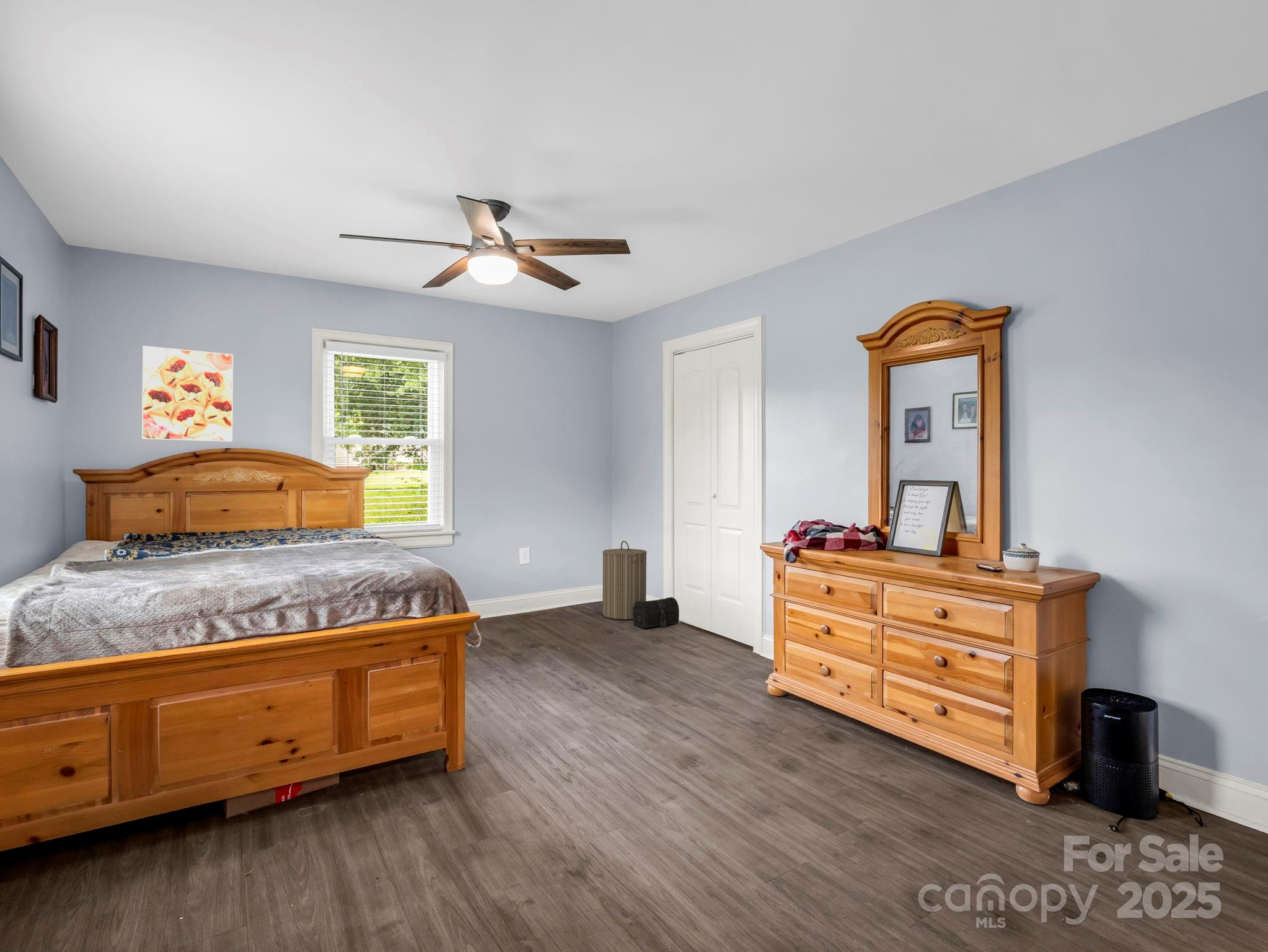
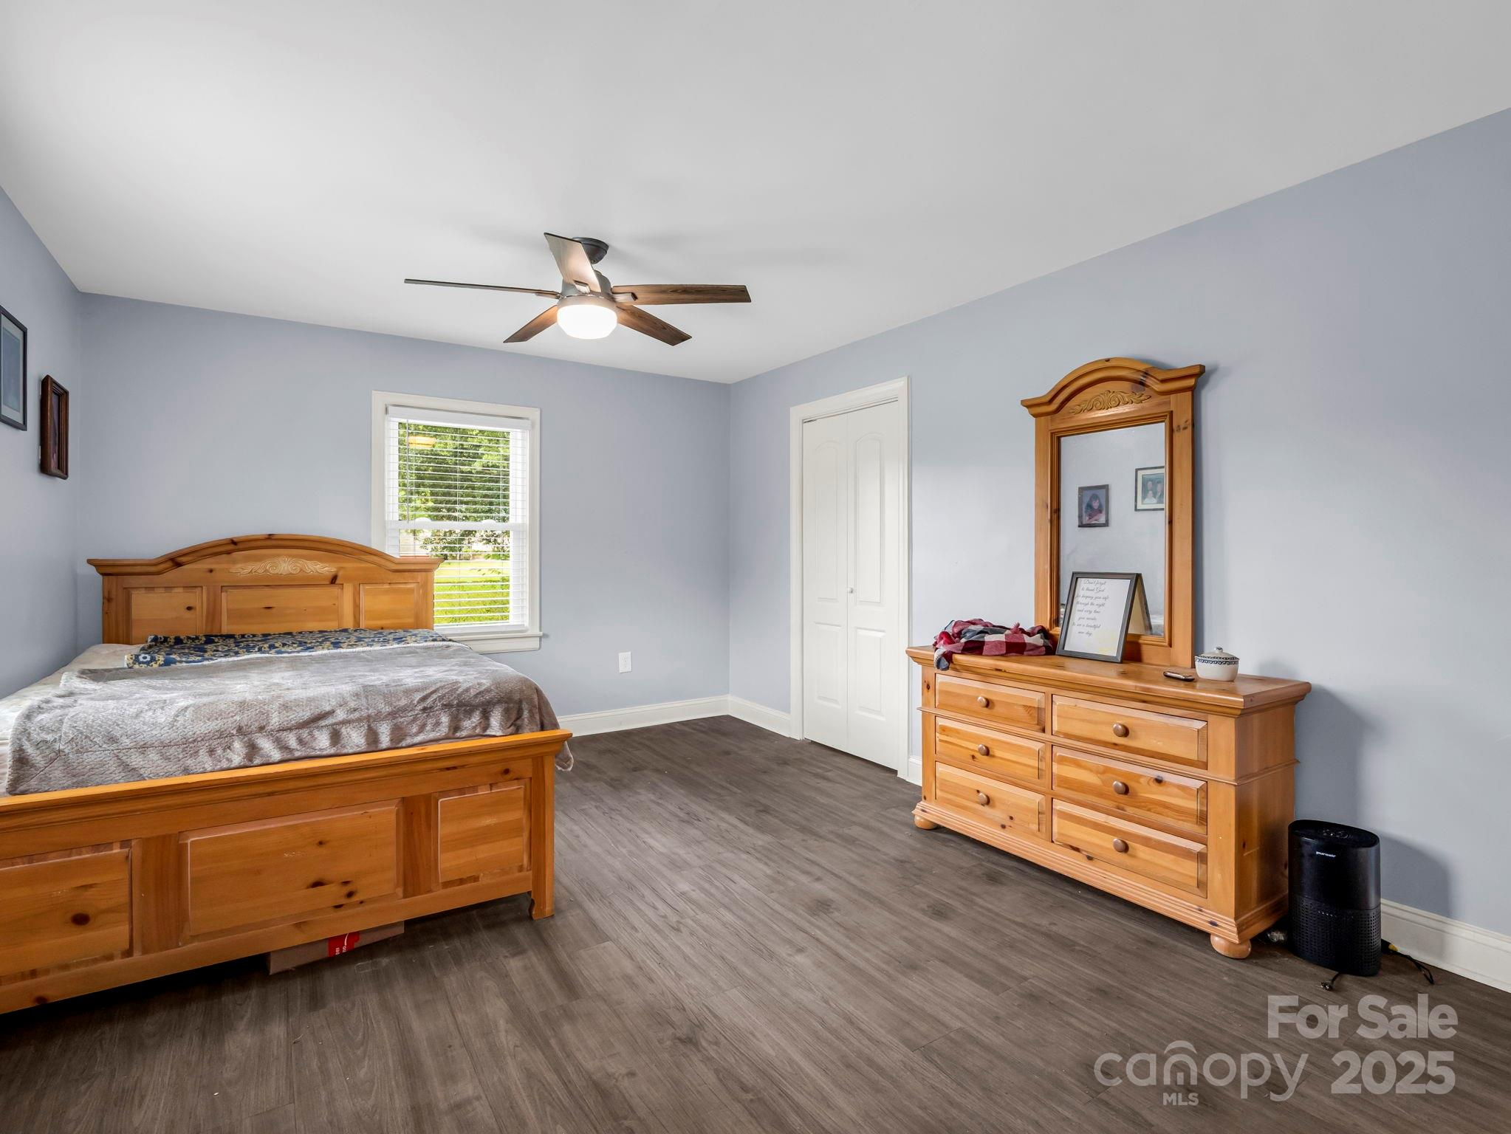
- treasure chest [632,597,680,628]
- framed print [141,345,234,443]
- laundry hamper [602,540,647,620]
